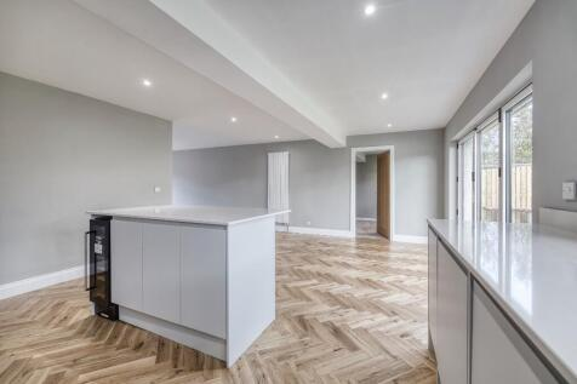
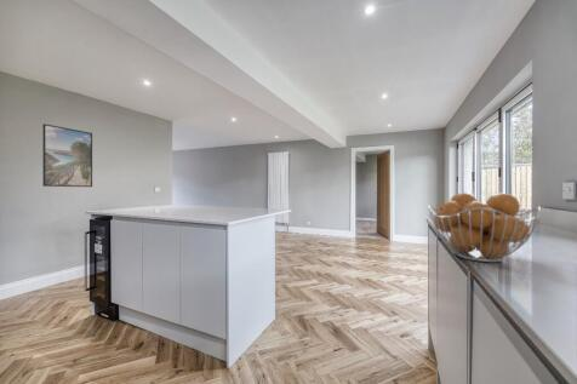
+ fruit basket [427,191,542,263]
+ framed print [41,122,93,188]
